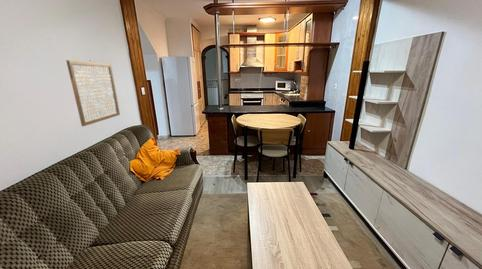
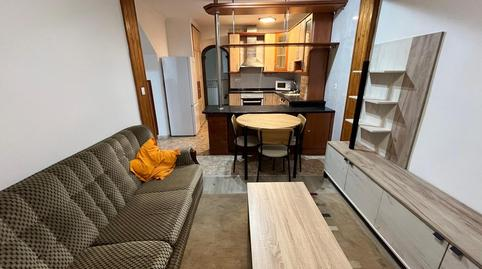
- wall art [65,59,121,127]
